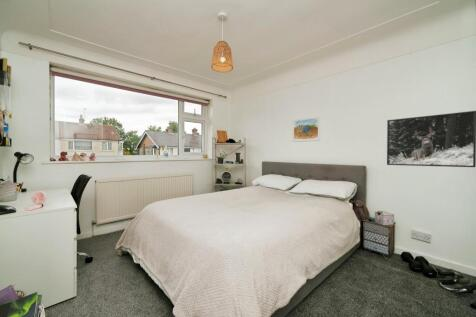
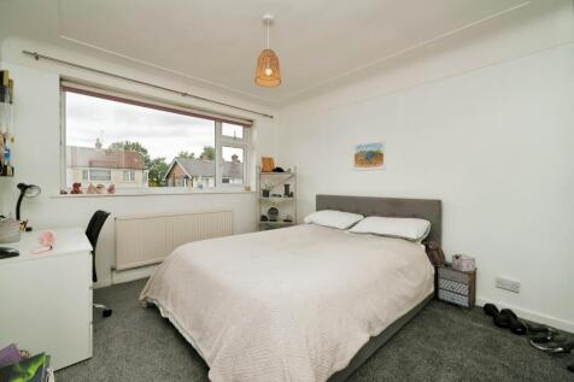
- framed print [386,110,476,168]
